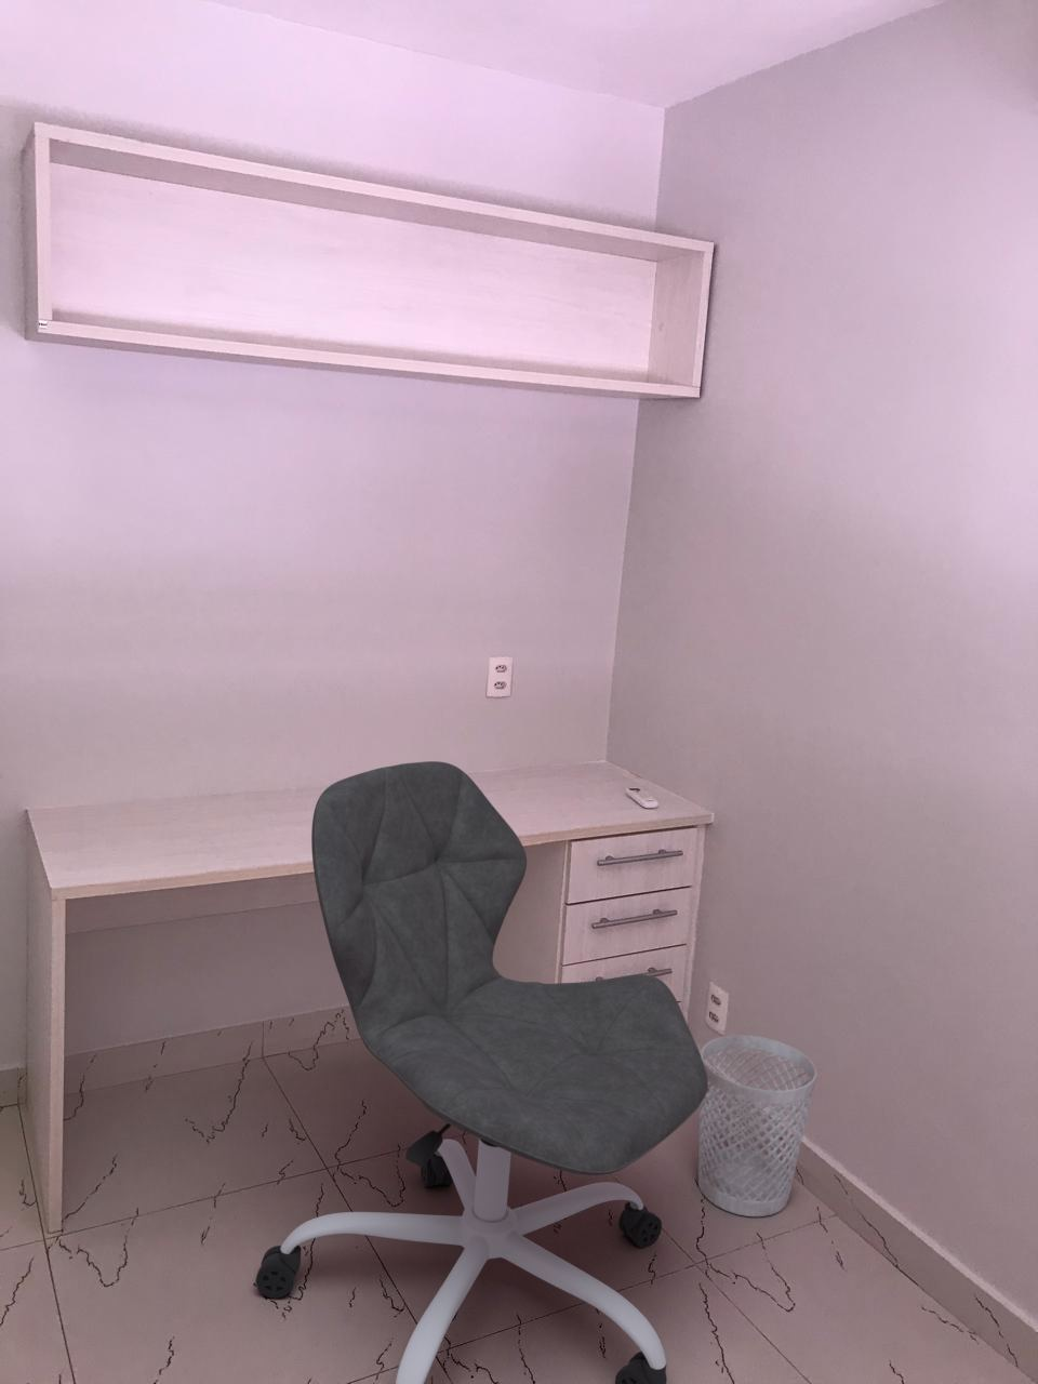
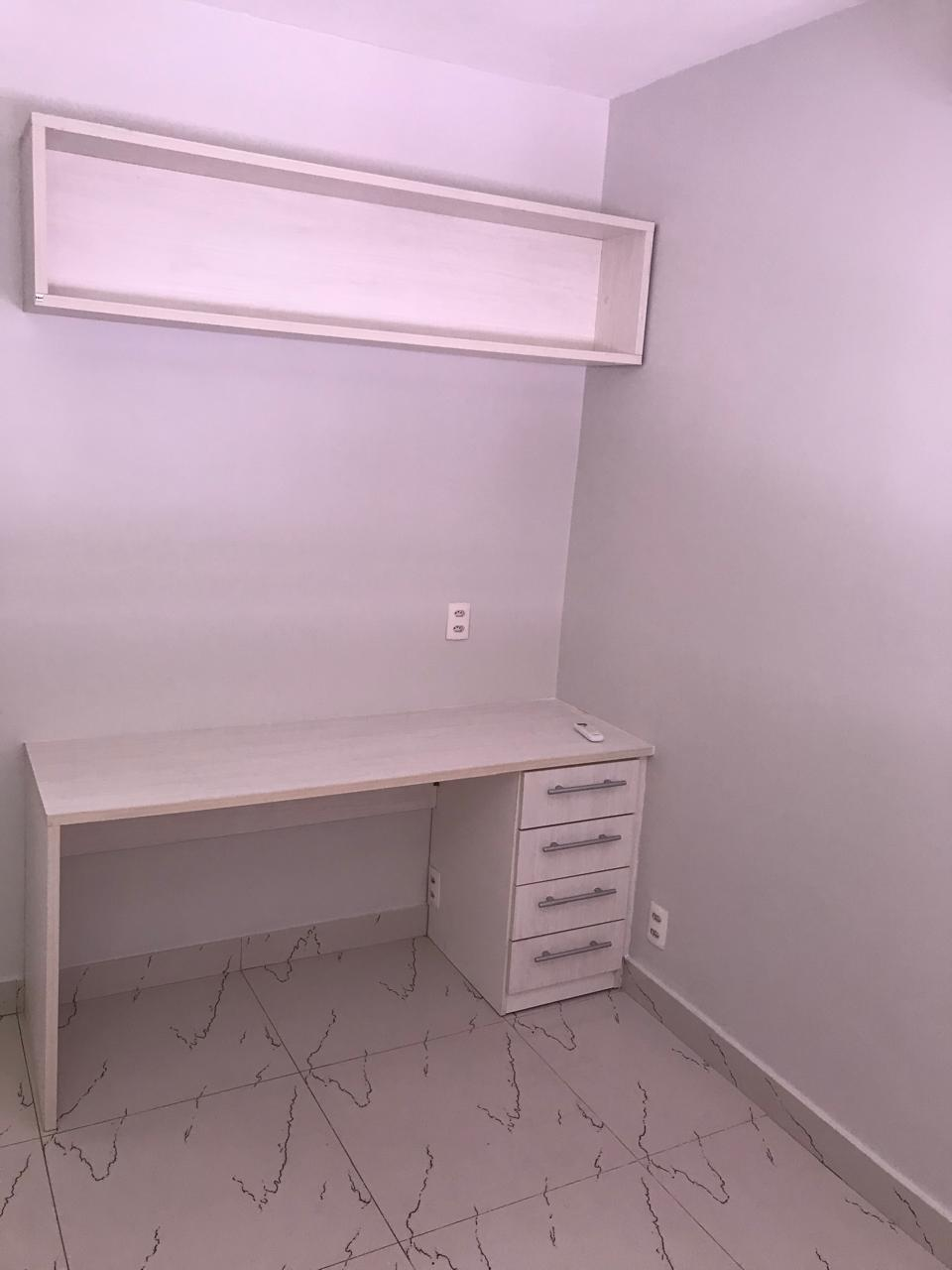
- wastebasket [698,1034,818,1217]
- office chair [255,761,710,1384]
